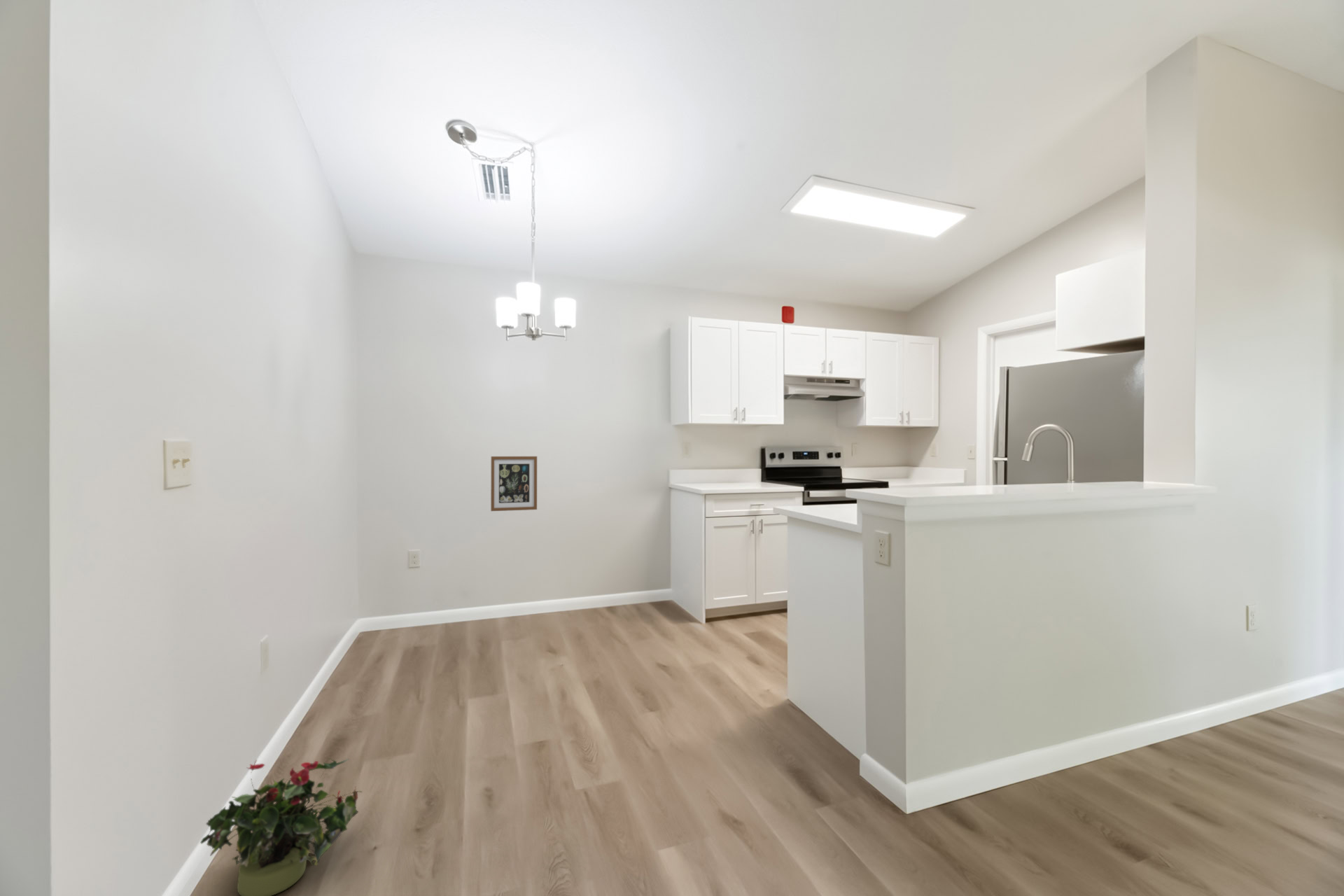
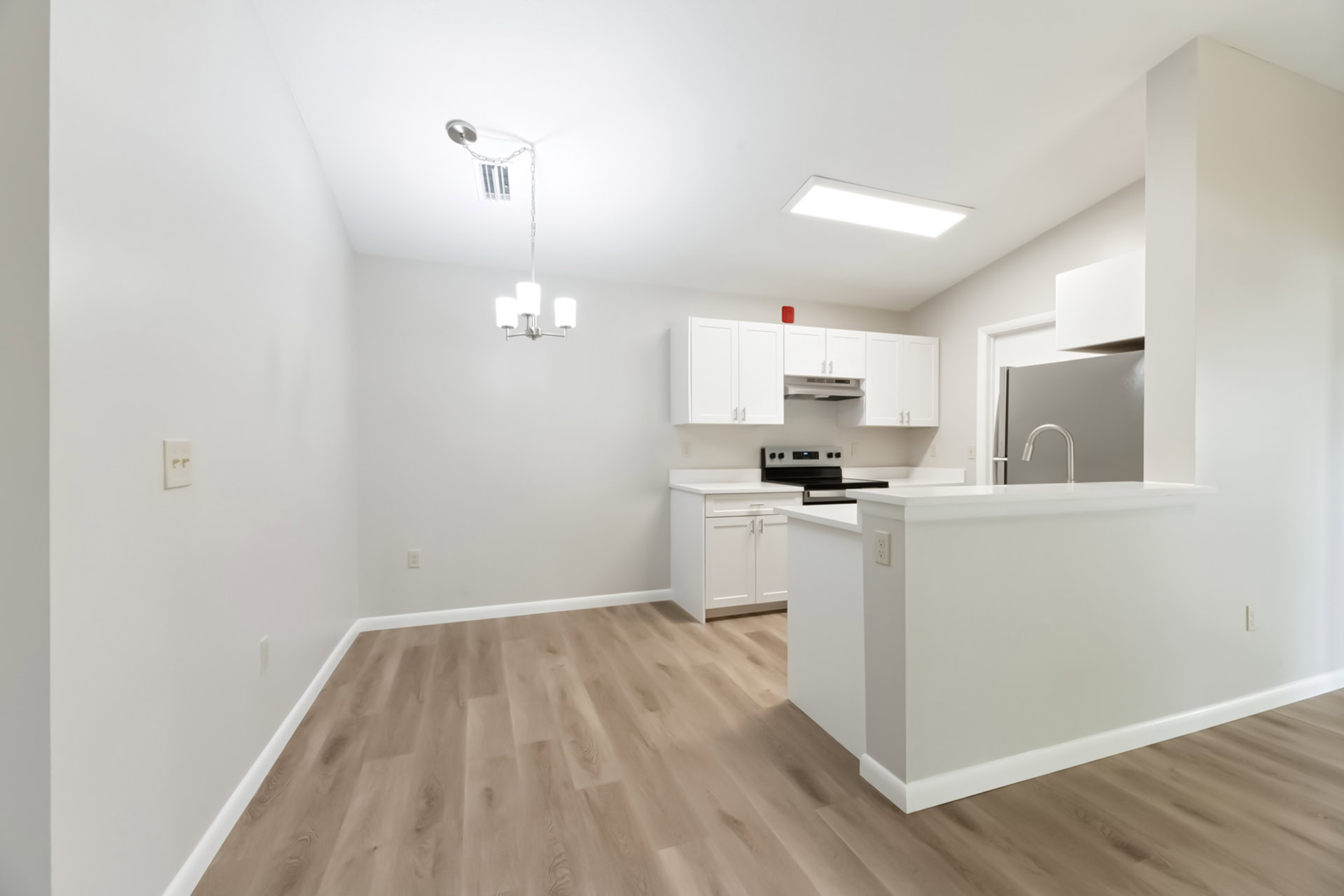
- potted plant [200,758,363,896]
- wall art [490,456,538,512]
